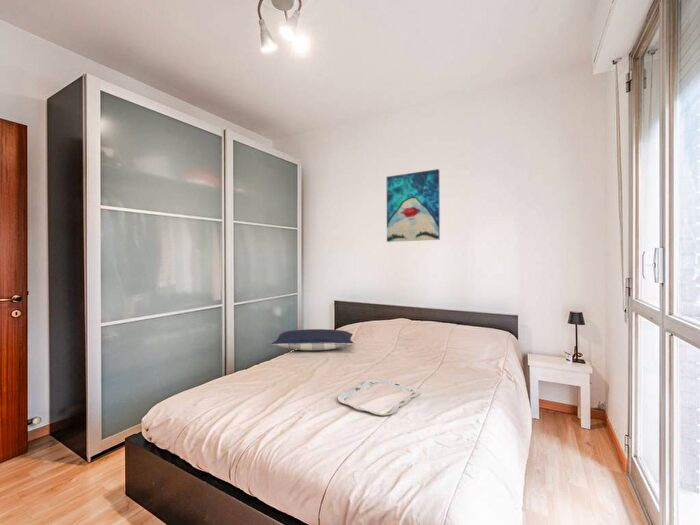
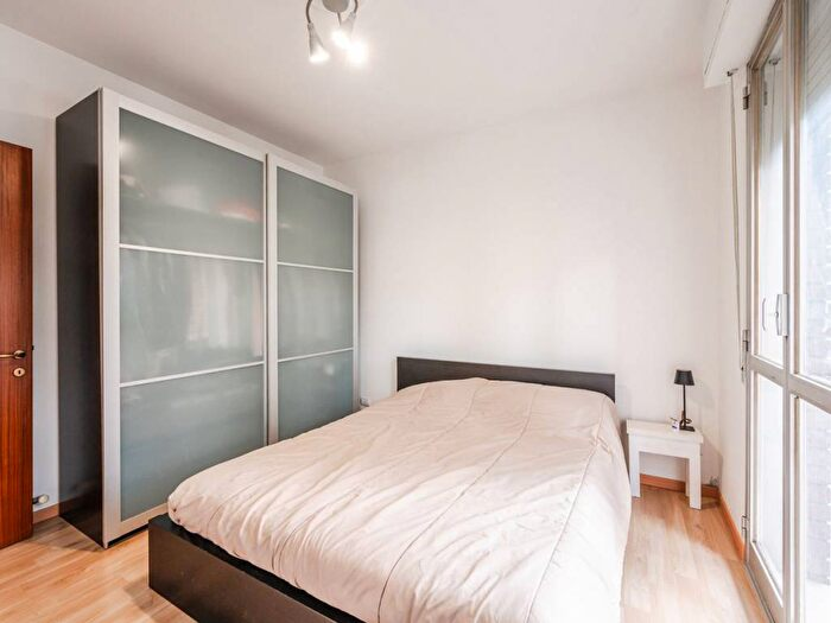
- serving tray [337,378,420,416]
- pillow [271,328,355,351]
- wall art [386,168,441,243]
